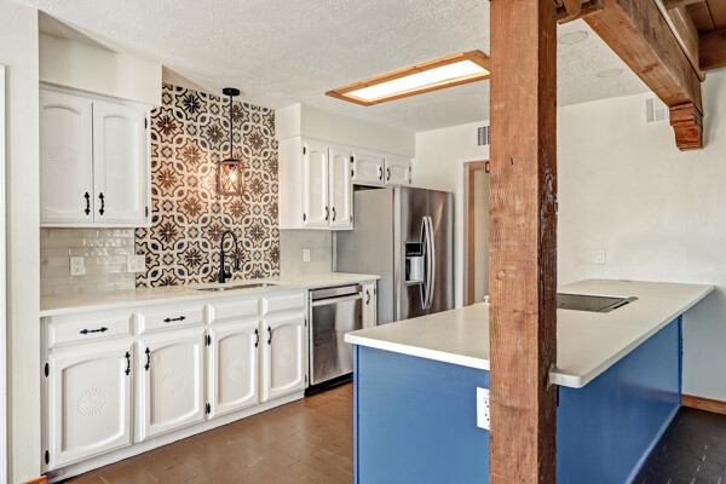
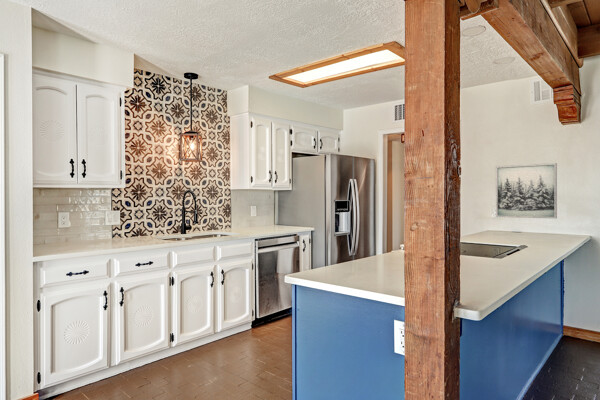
+ wall art [495,162,558,219]
